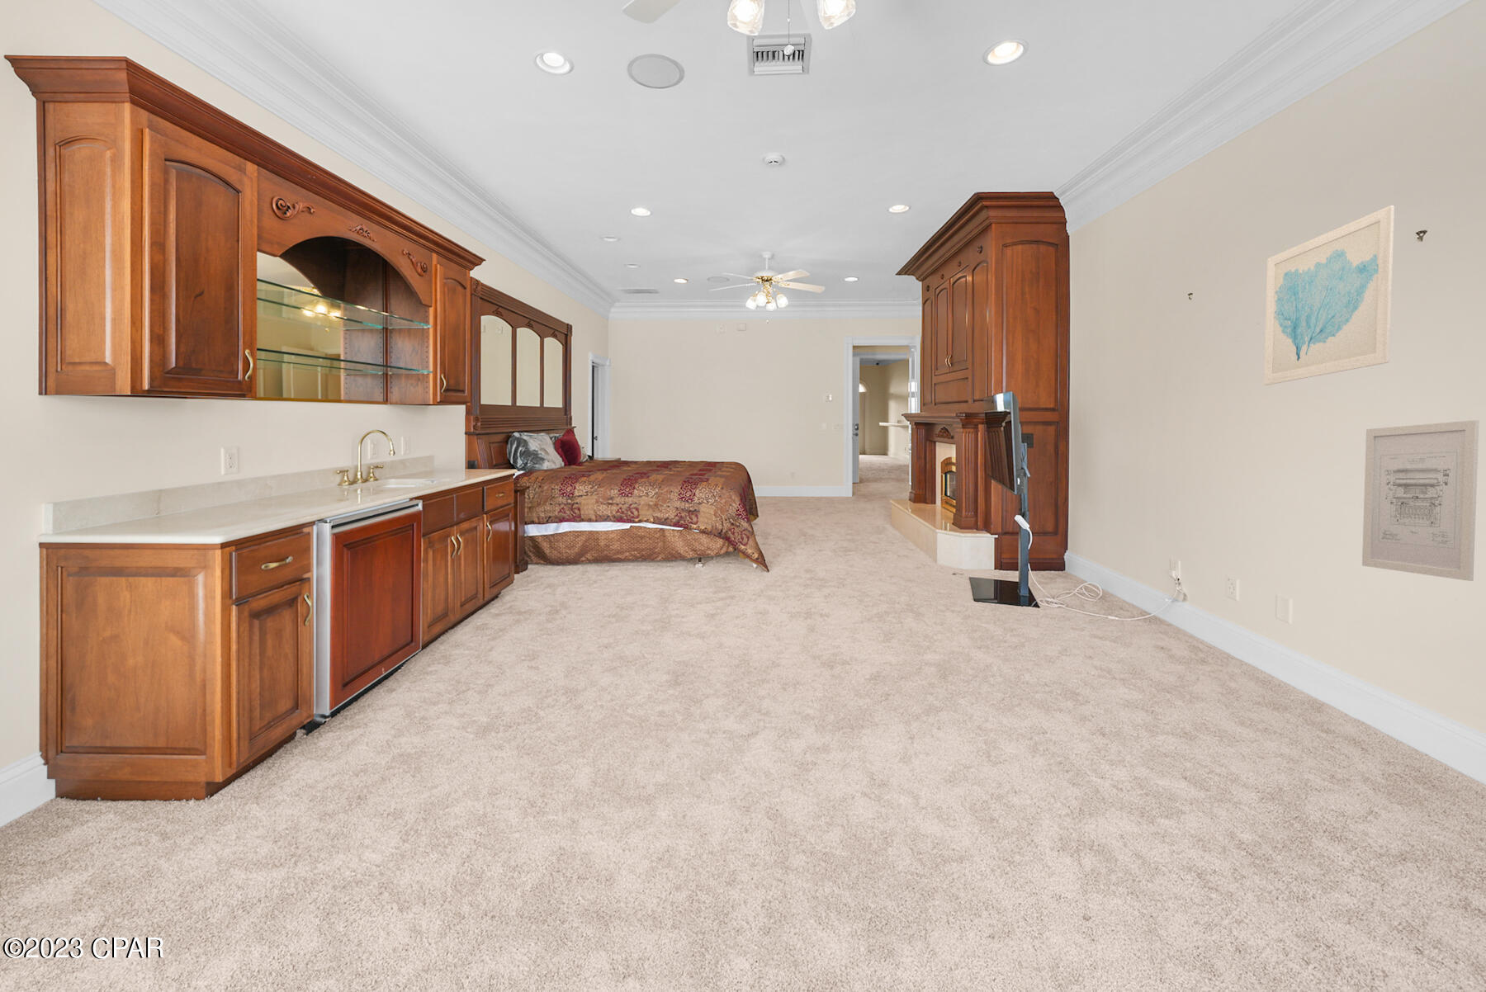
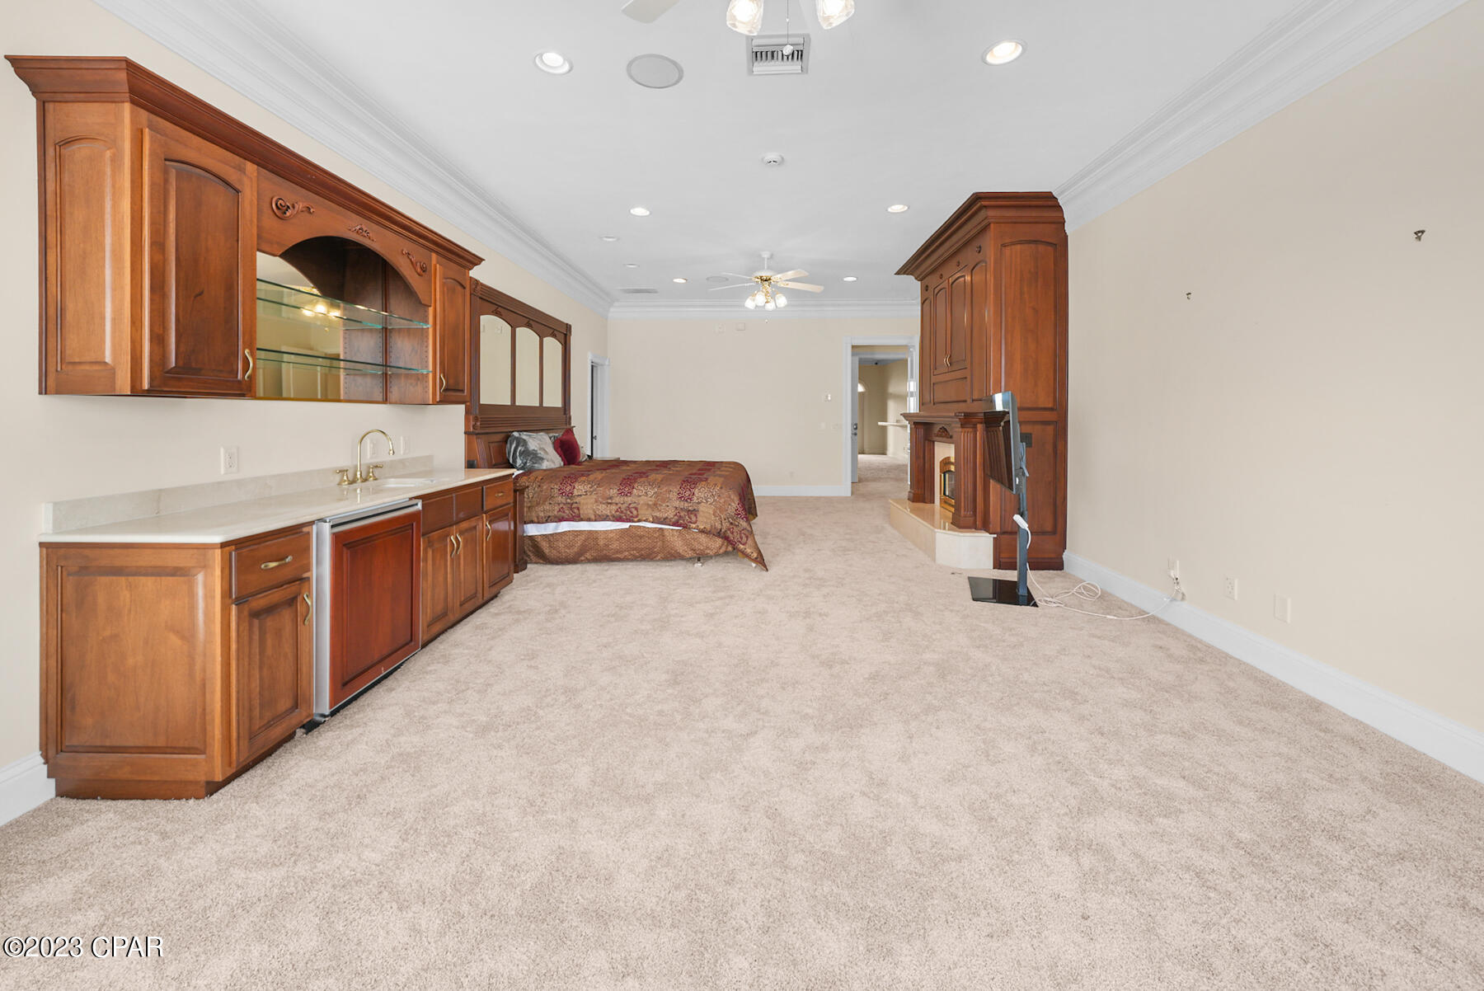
- wall art [1263,205,1395,386]
- wall art [1361,420,1480,582]
